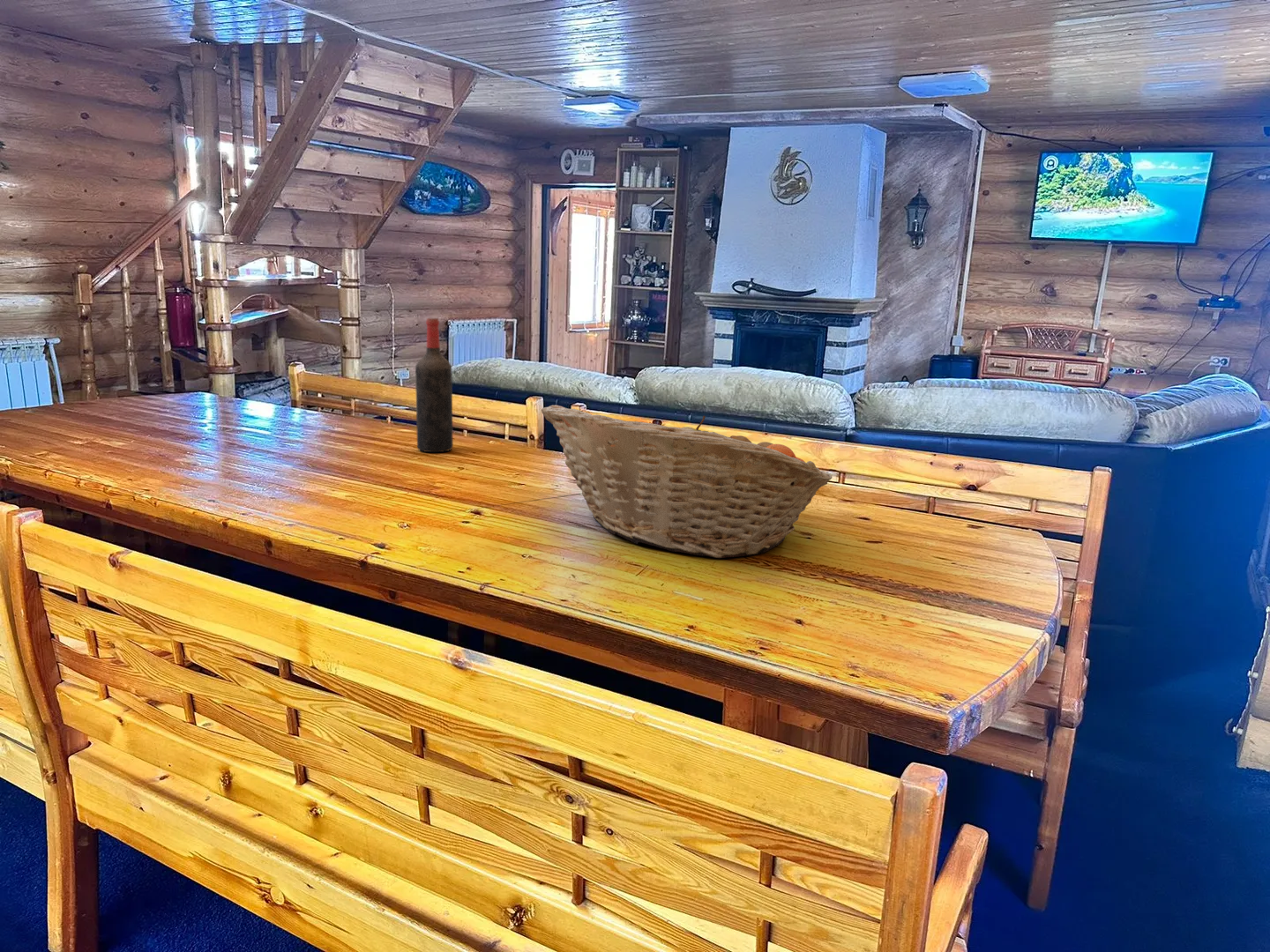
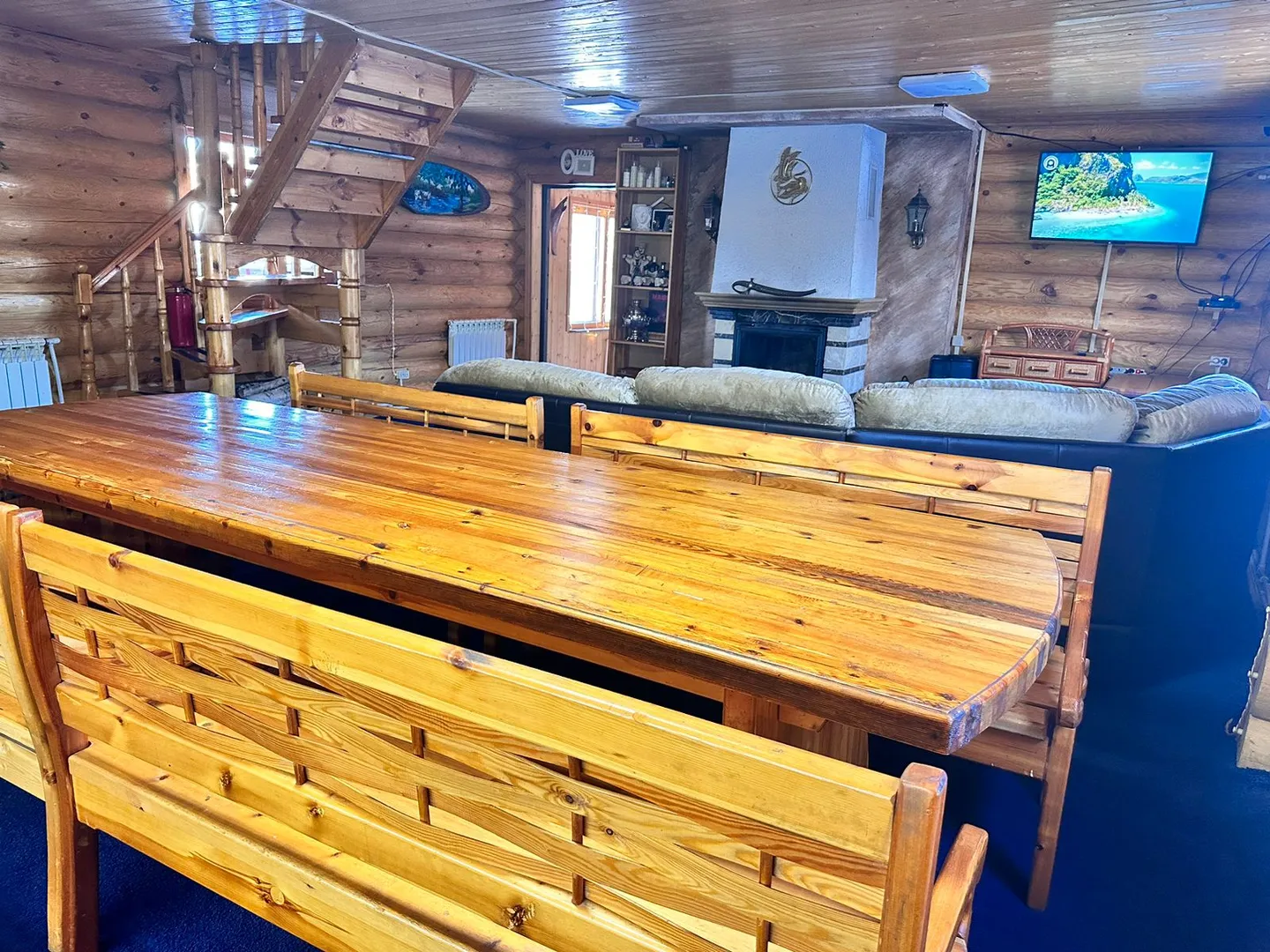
- fruit basket [541,404,833,559]
- wine bottle [415,317,454,453]
